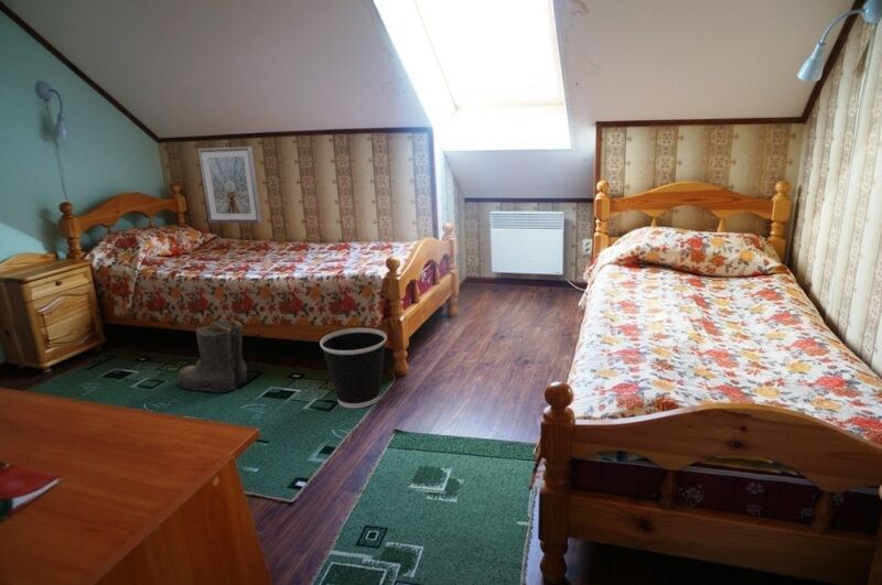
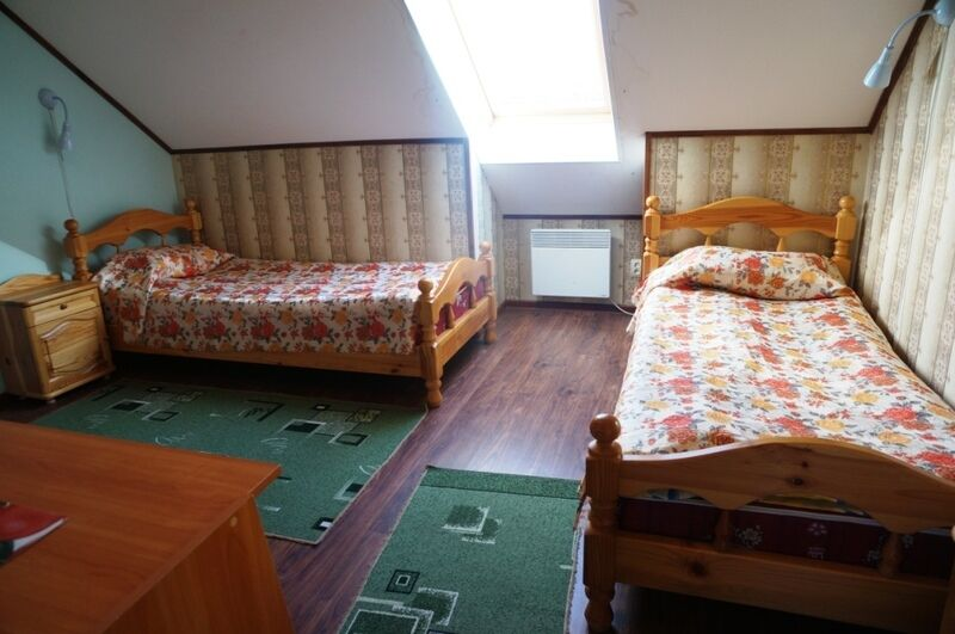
- boots [173,319,248,393]
- picture frame [197,145,262,224]
- wastebasket [319,327,388,409]
